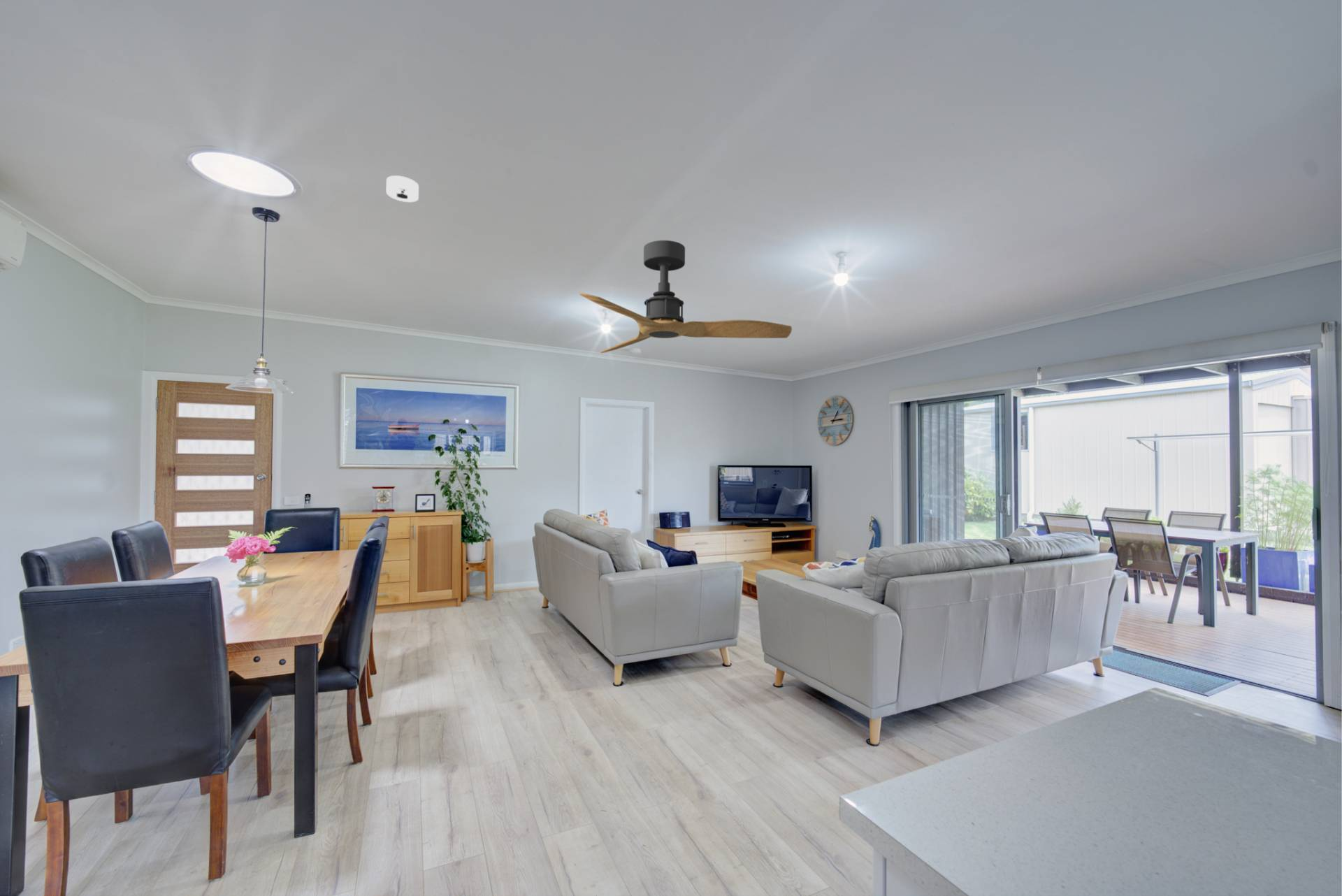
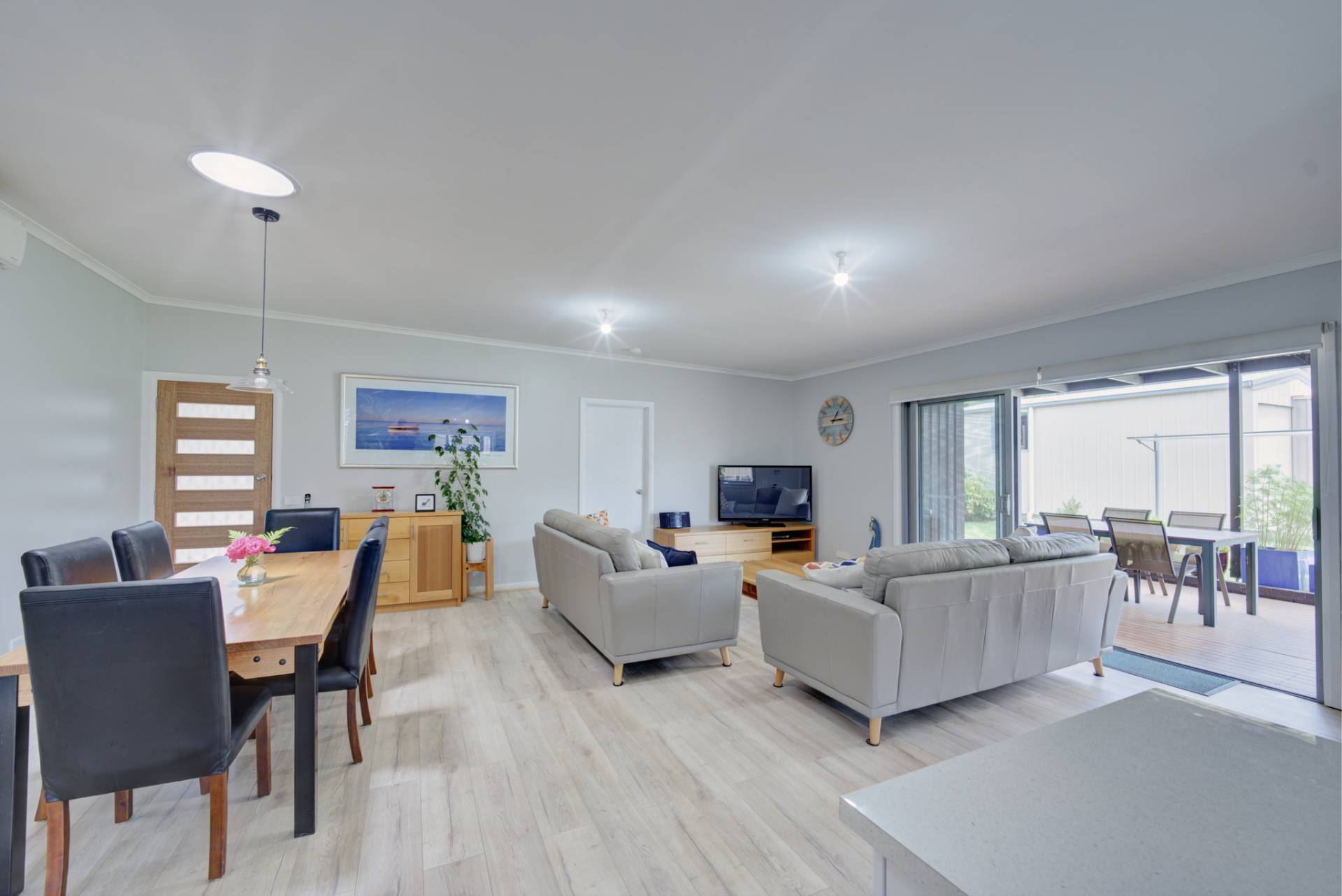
- smoke detector [385,175,419,203]
- ceiling fan [579,240,793,354]
